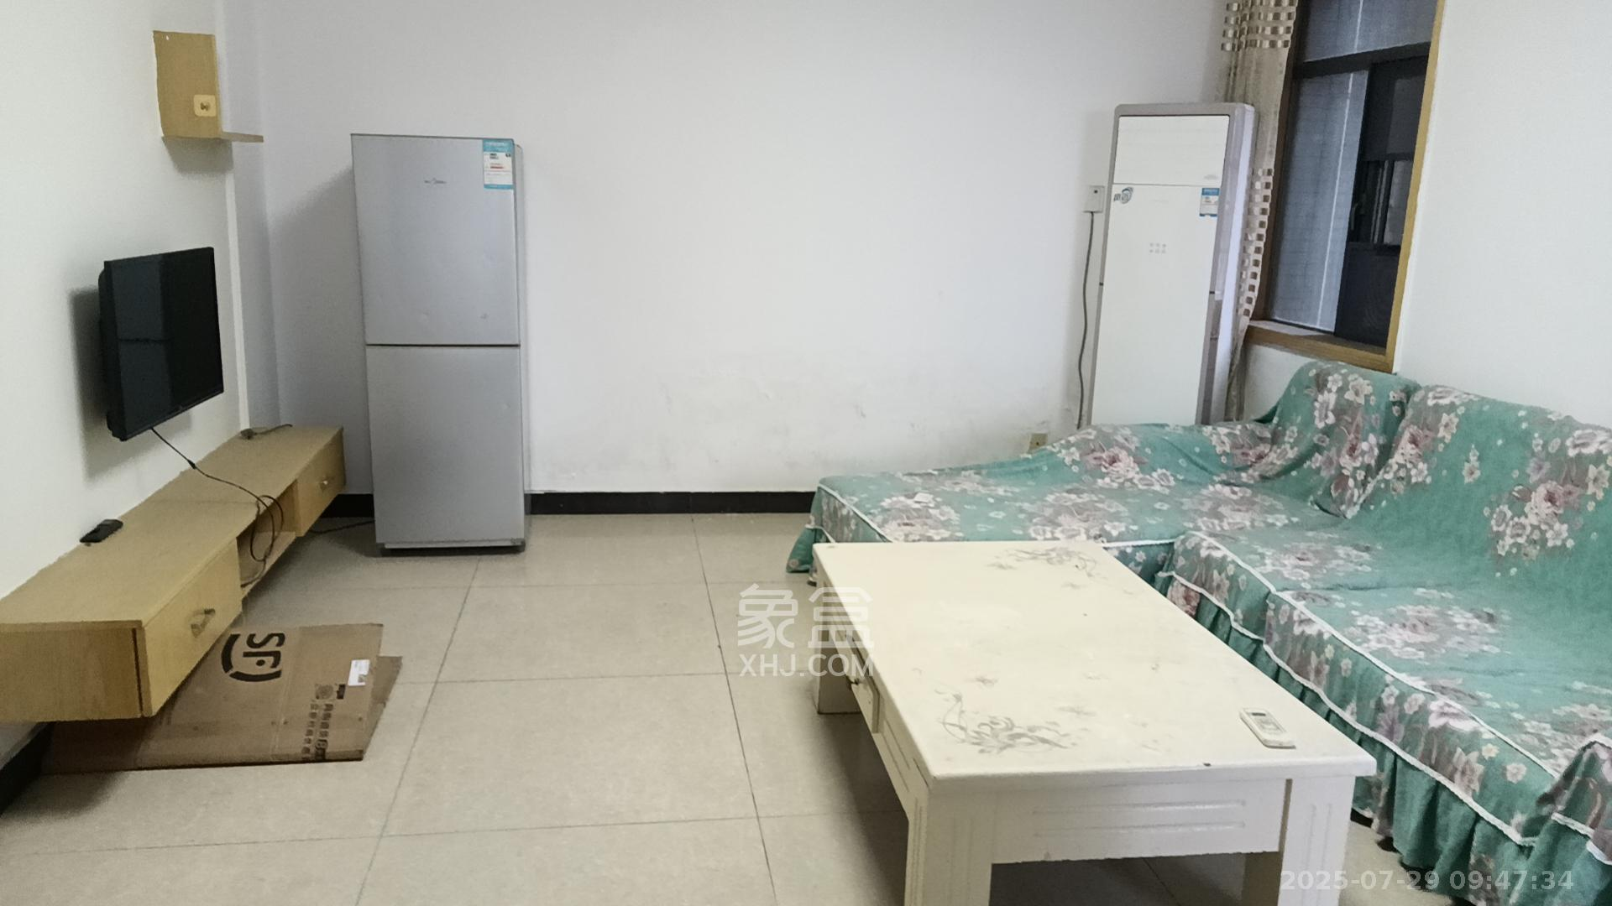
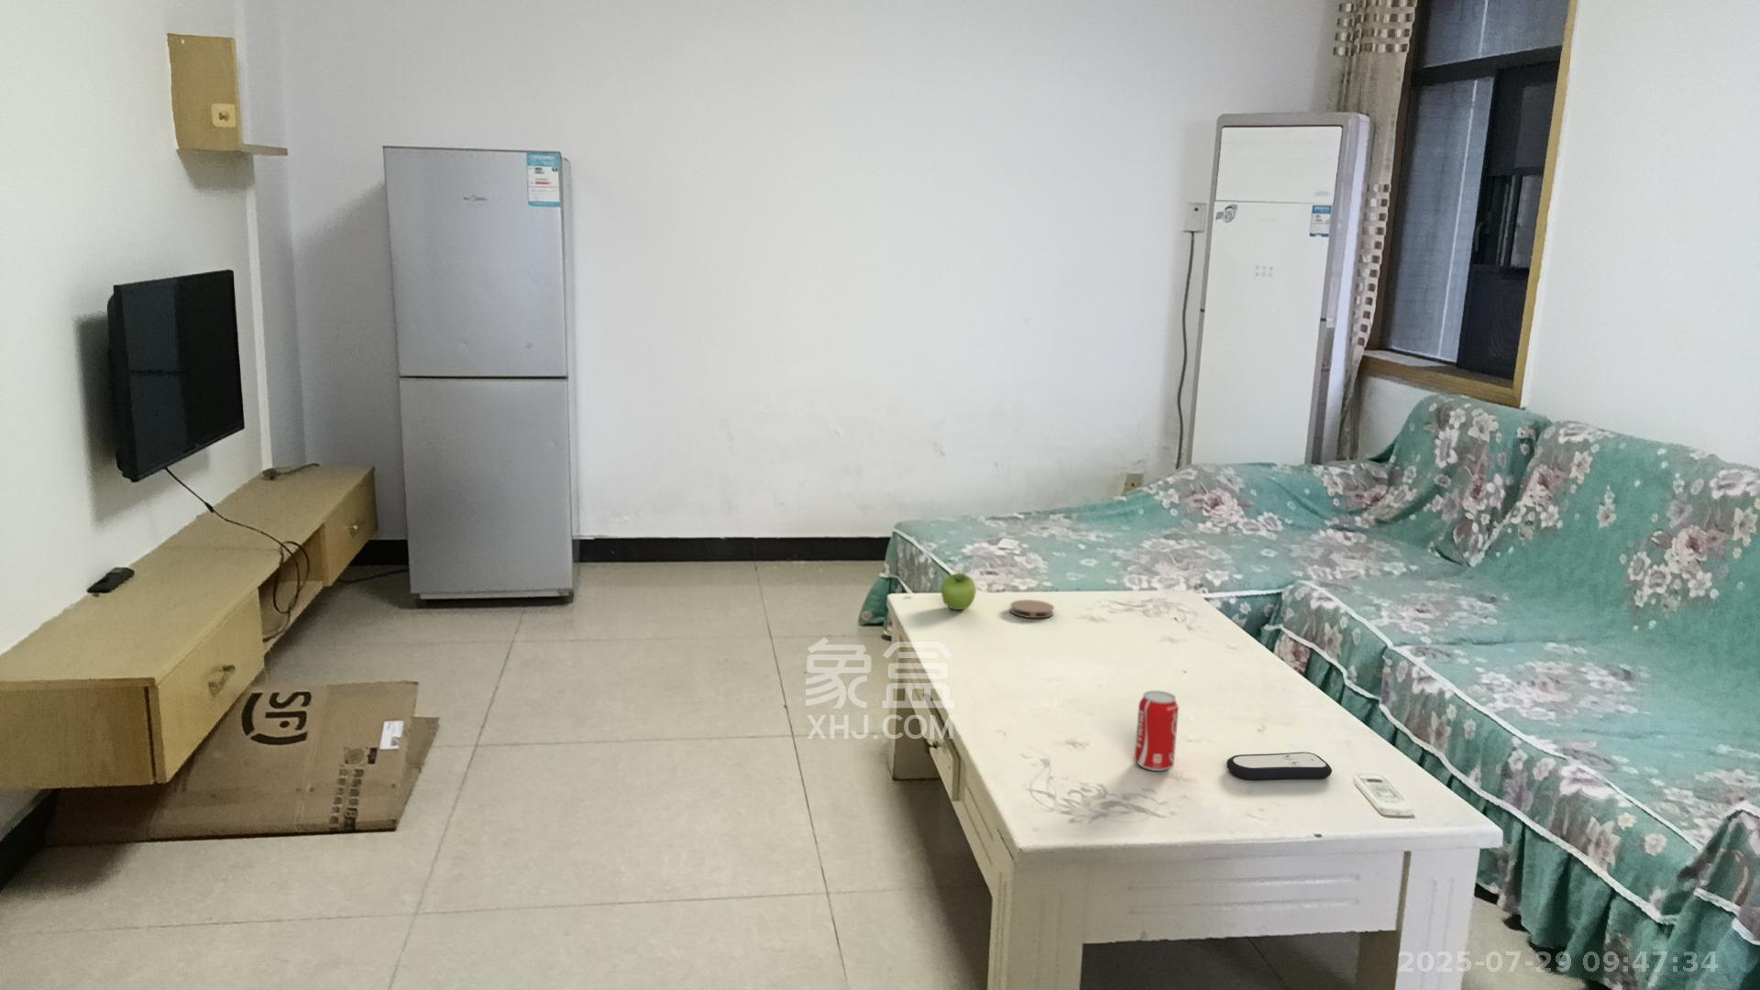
+ fruit [940,572,977,610]
+ remote control [1226,751,1333,781]
+ coaster [1009,598,1055,619]
+ beverage can [1133,689,1180,772]
